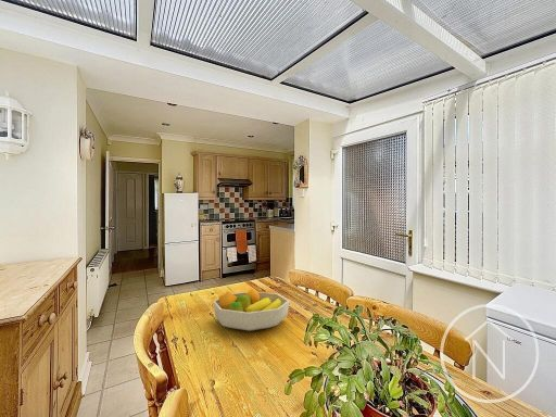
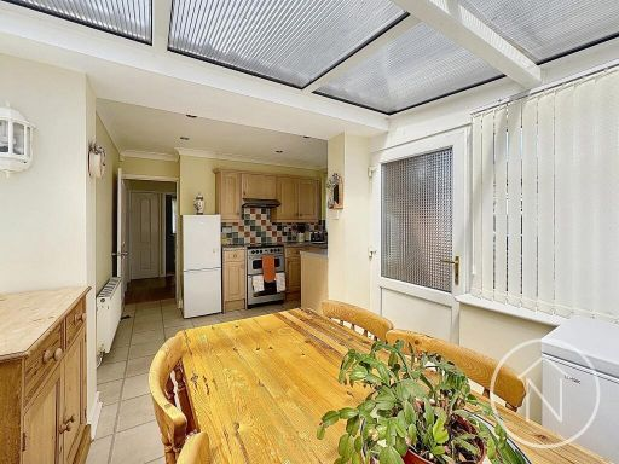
- fruit bowl [212,288,290,332]
